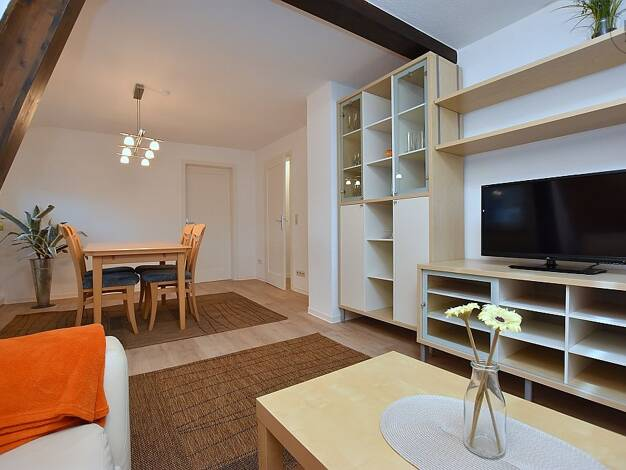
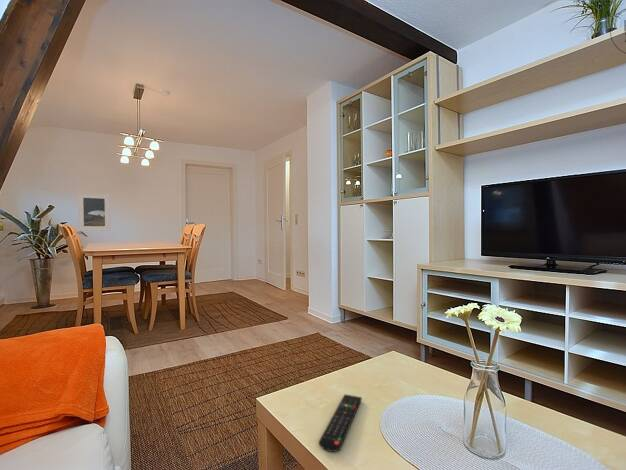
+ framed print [77,192,111,232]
+ remote control [318,393,363,453]
